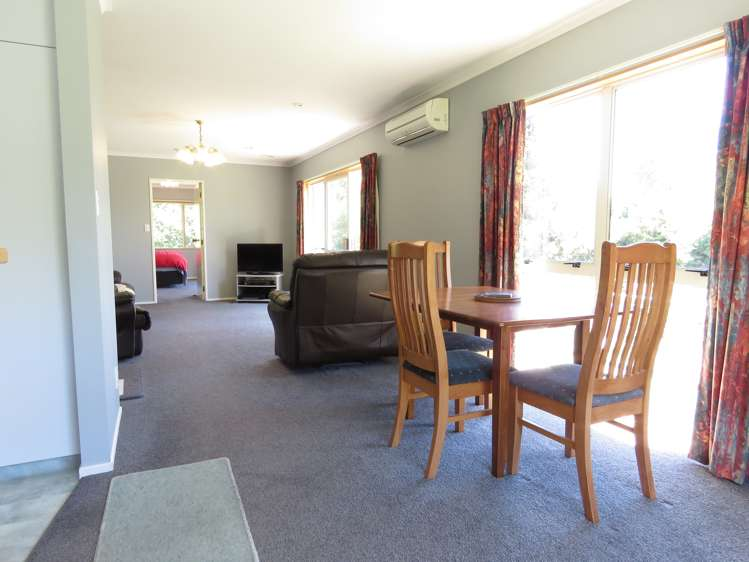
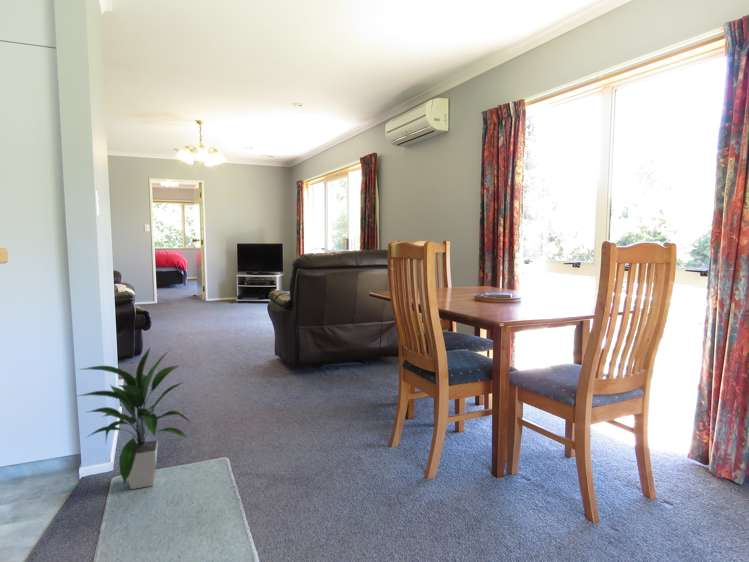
+ indoor plant [76,347,192,490]
